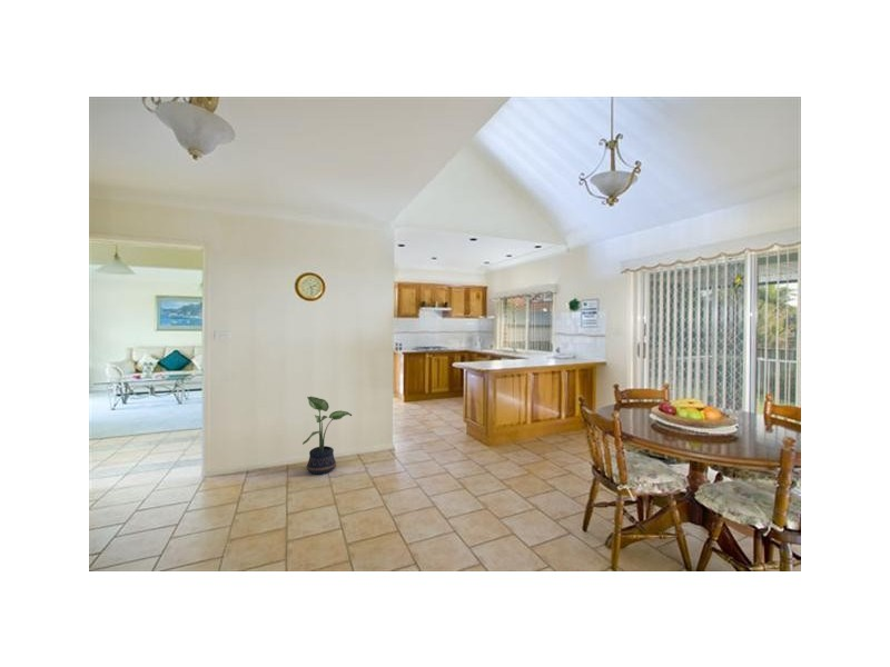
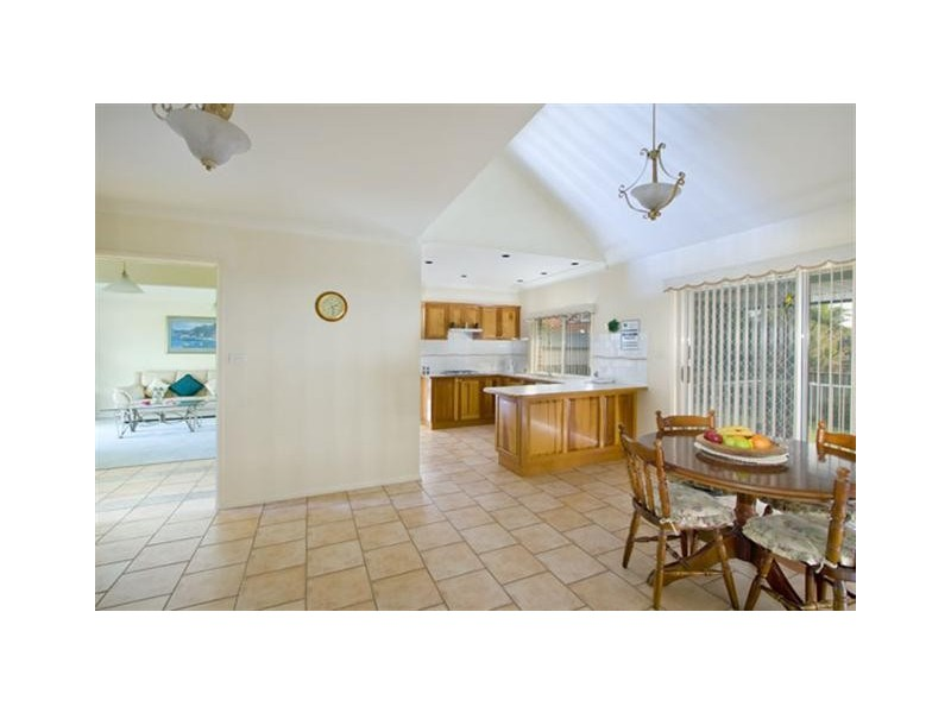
- potted plant [301,396,353,476]
